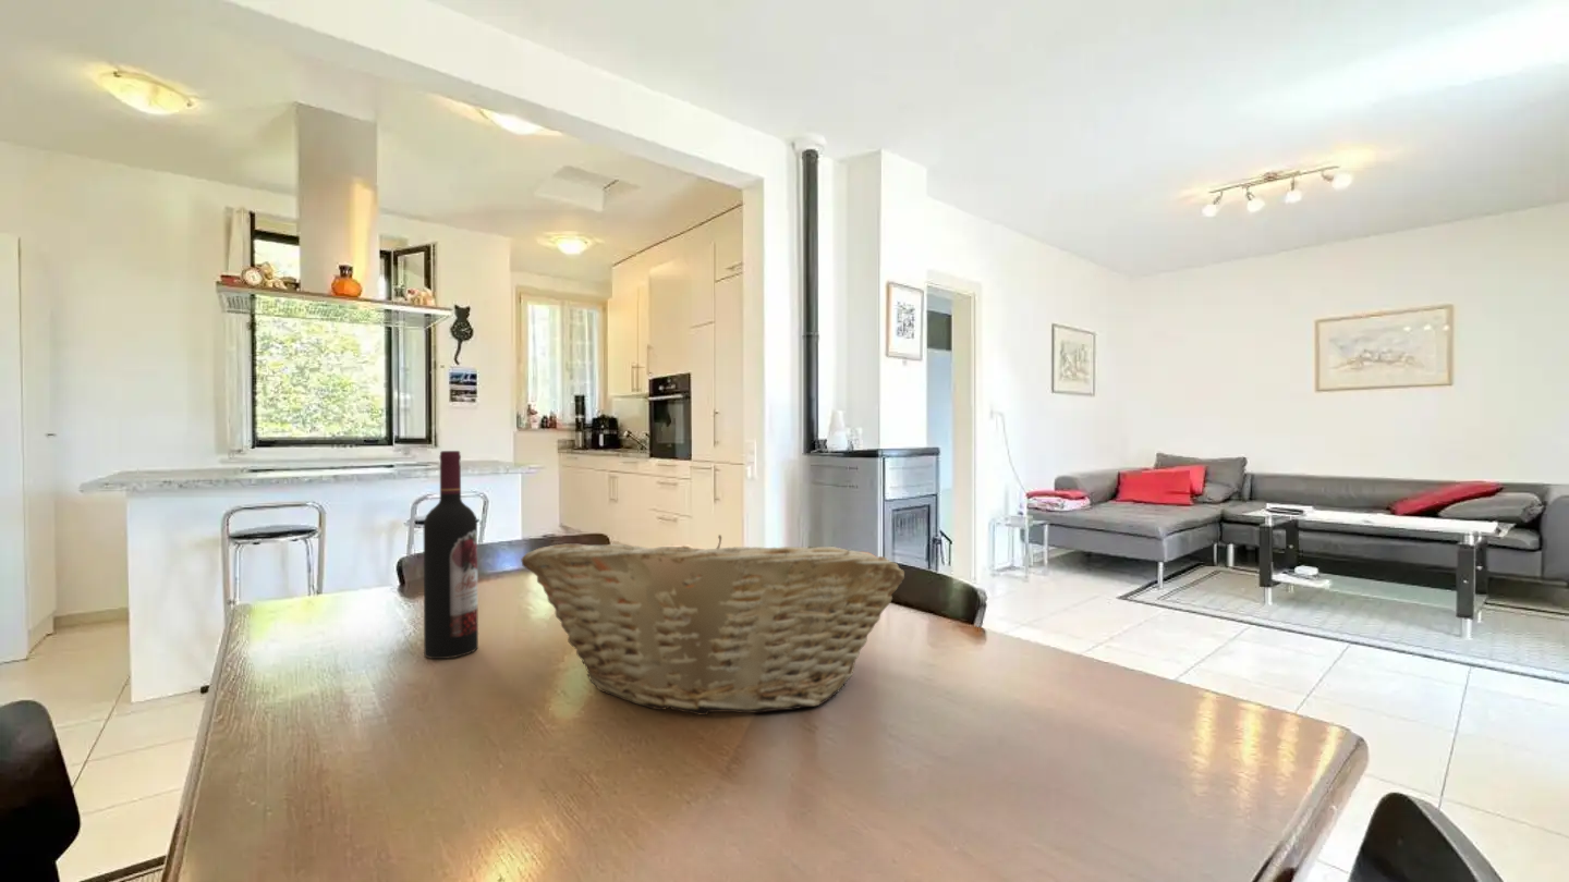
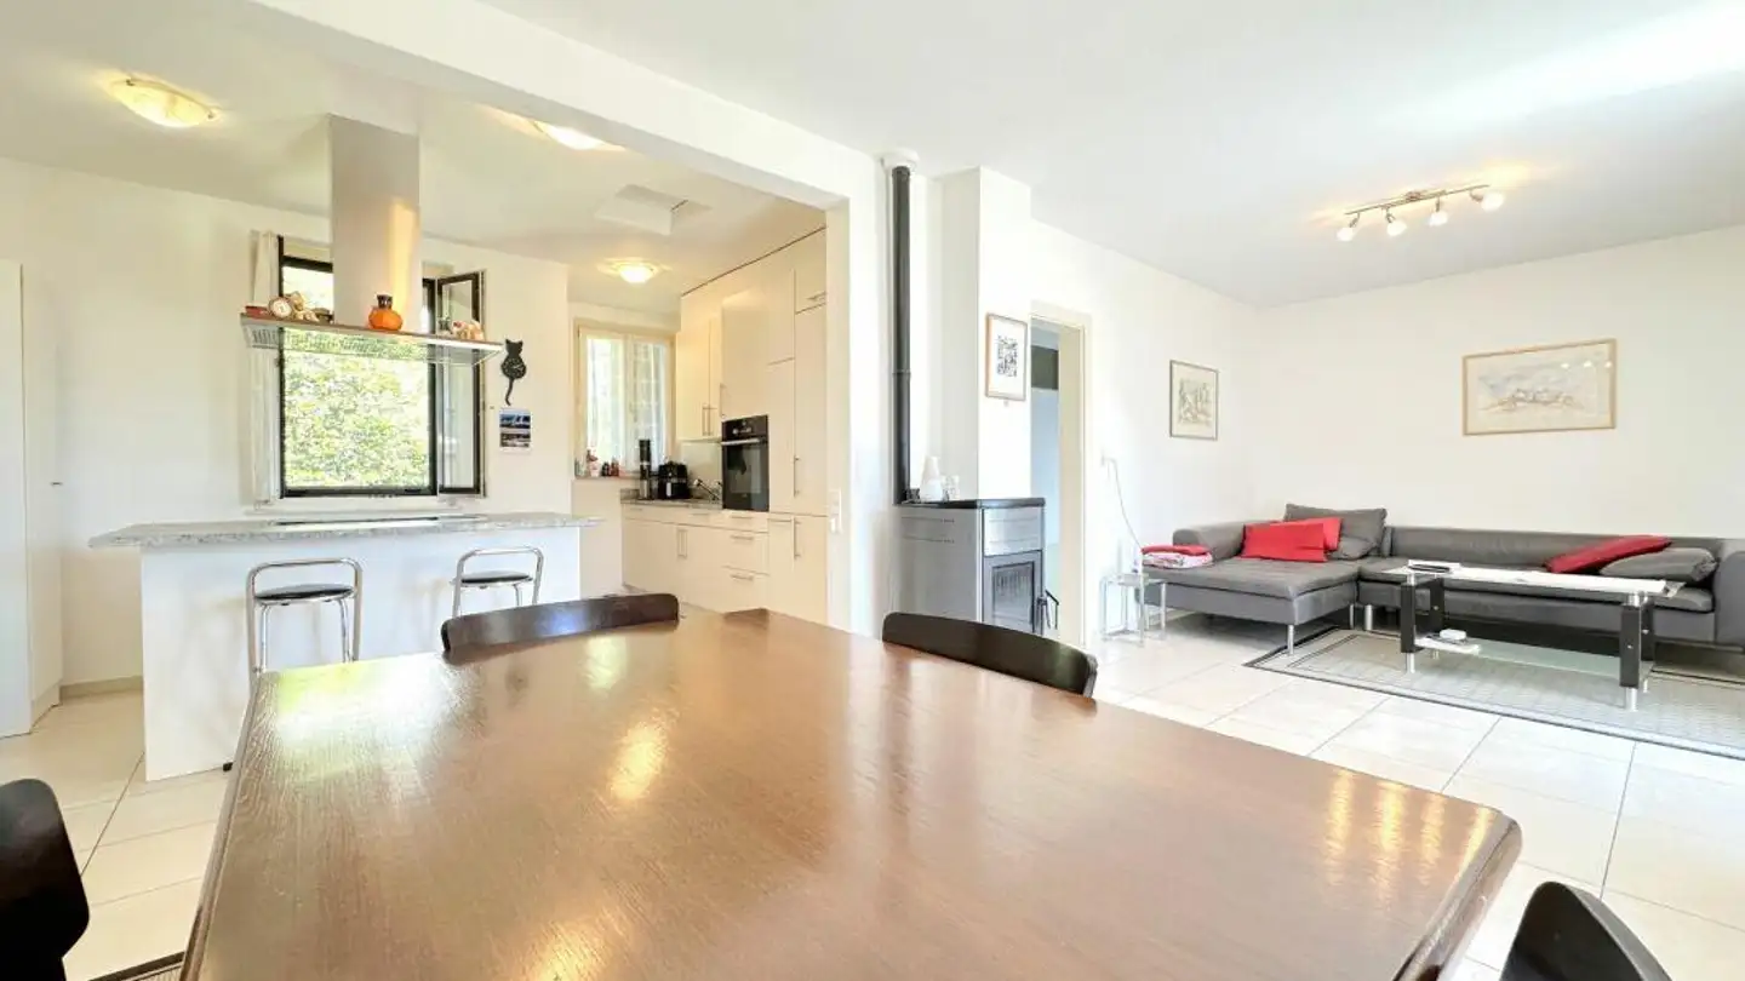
- wine bottle [423,450,479,660]
- fruit basket [520,534,905,716]
